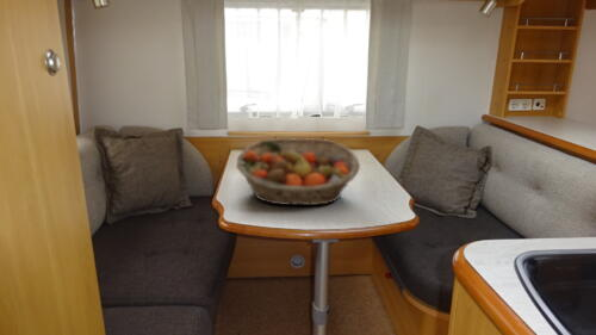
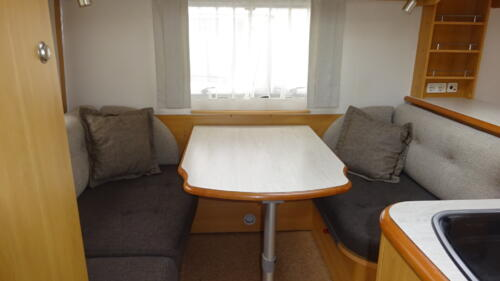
- fruit basket [235,137,361,206]
